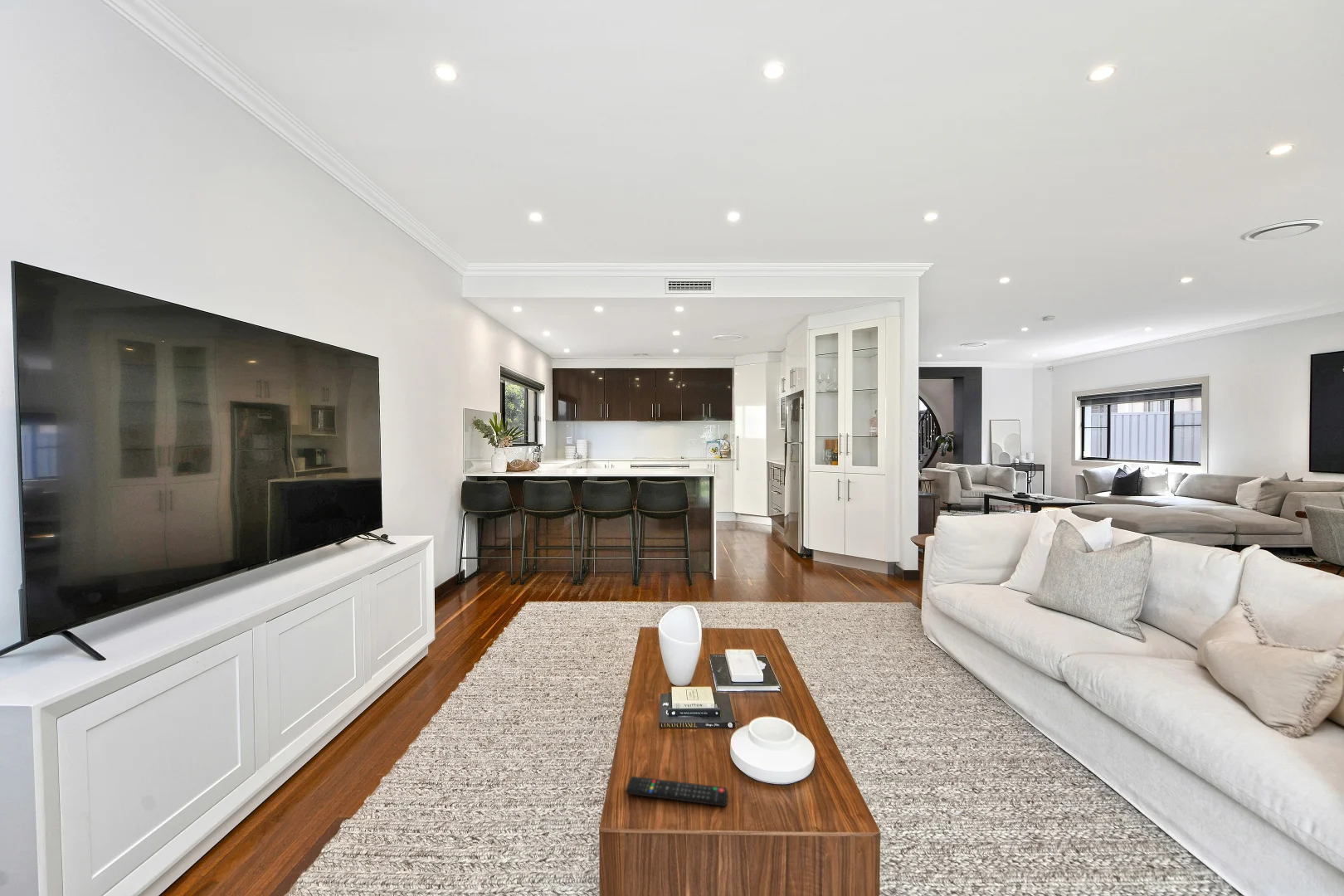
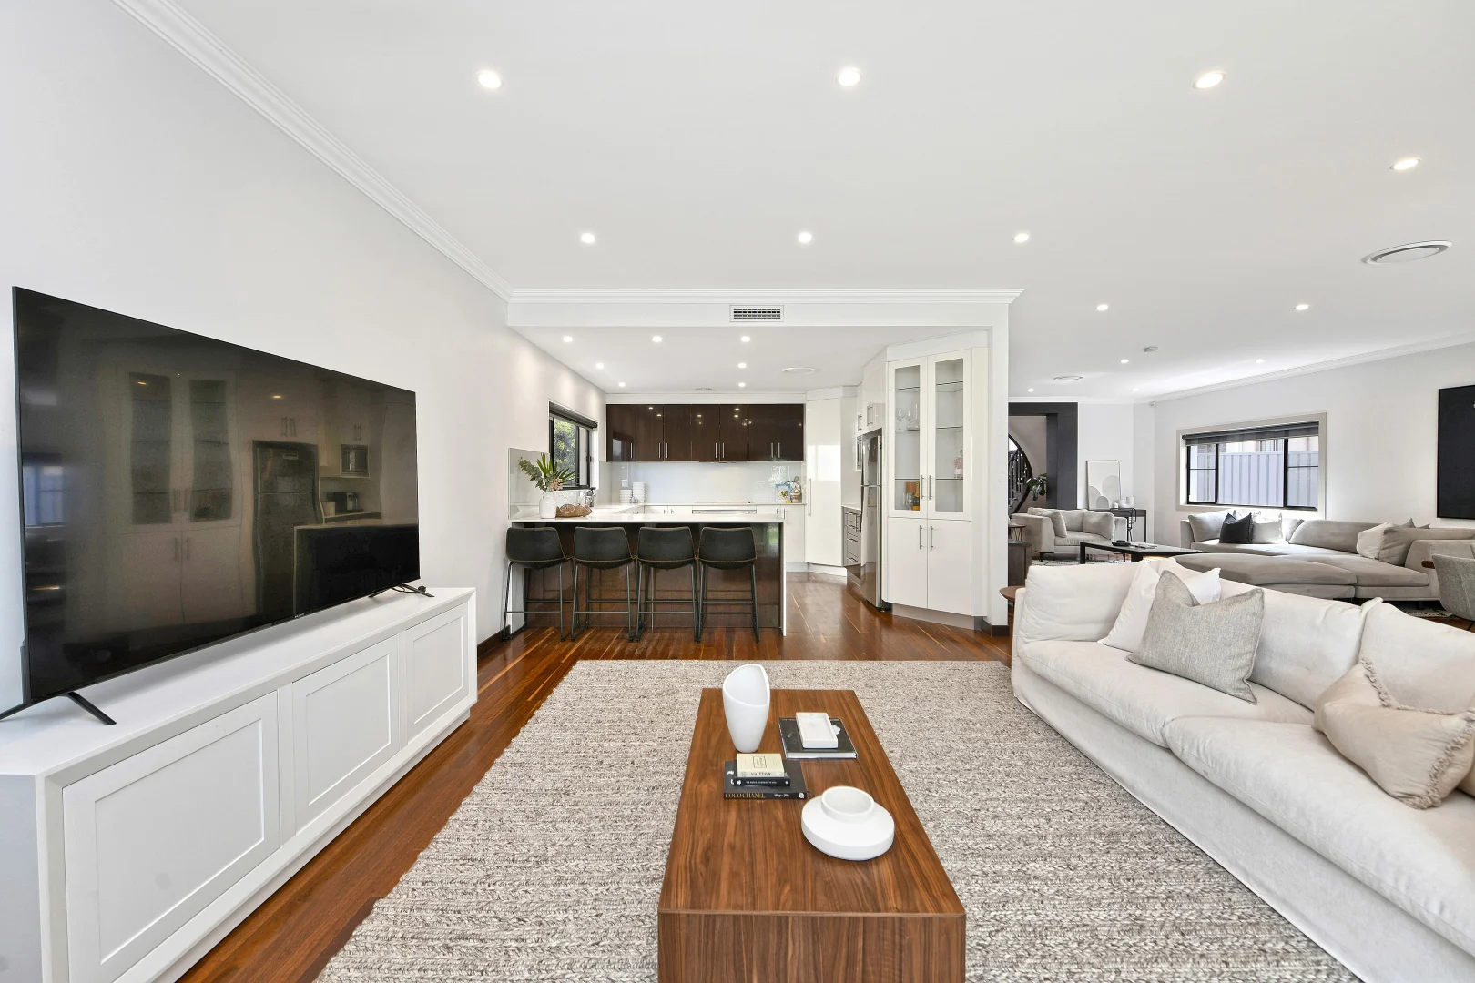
- remote control [625,776,728,807]
